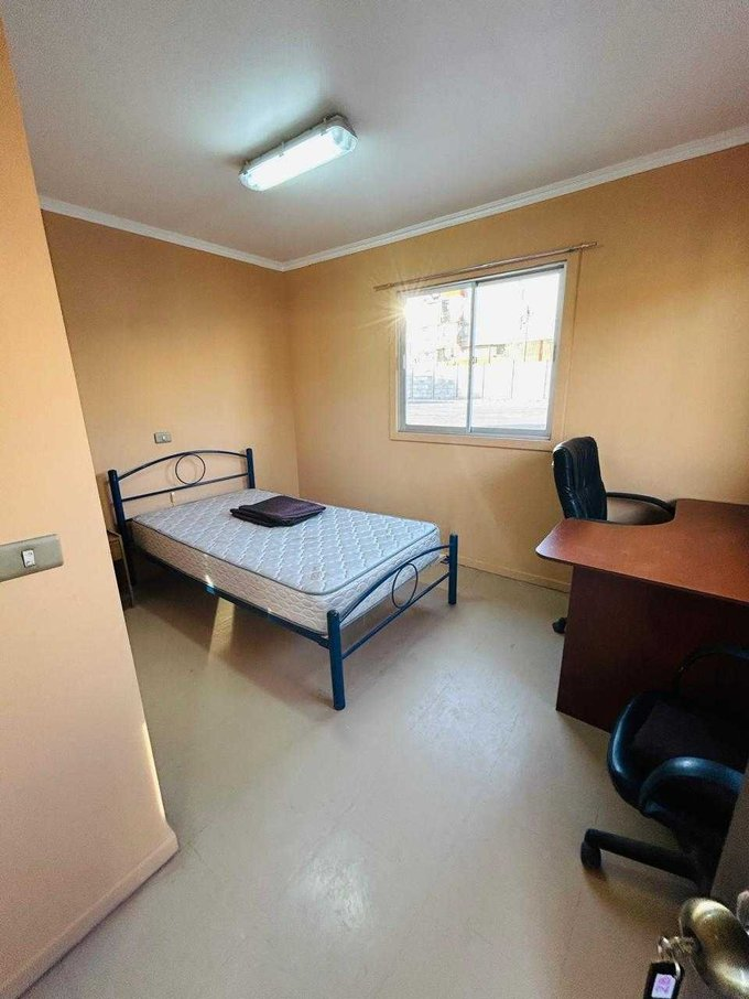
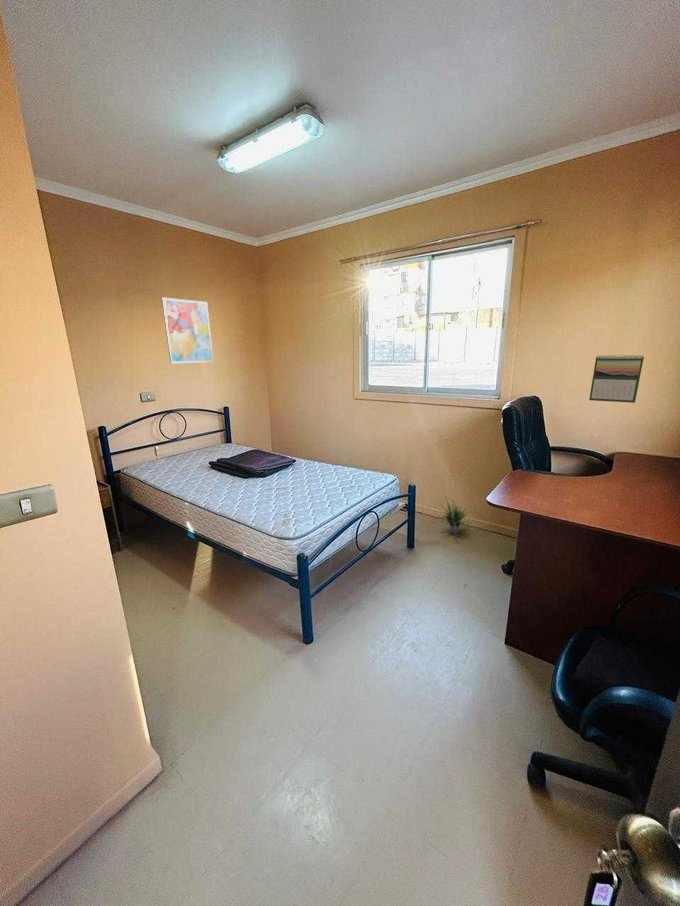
+ wall art [161,297,214,364]
+ calendar [588,353,645,404]
+ potted plant [436,495,474,535]
